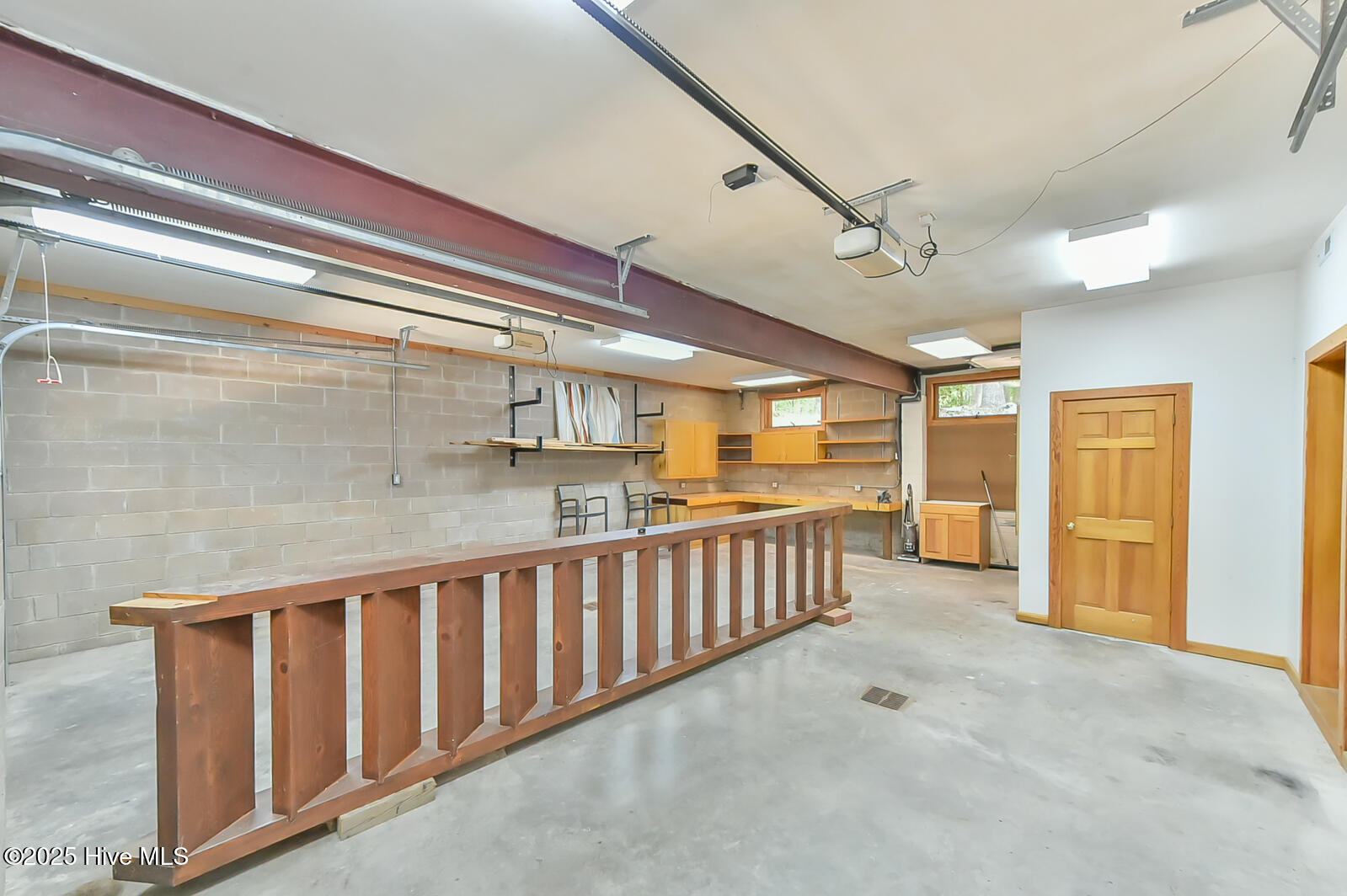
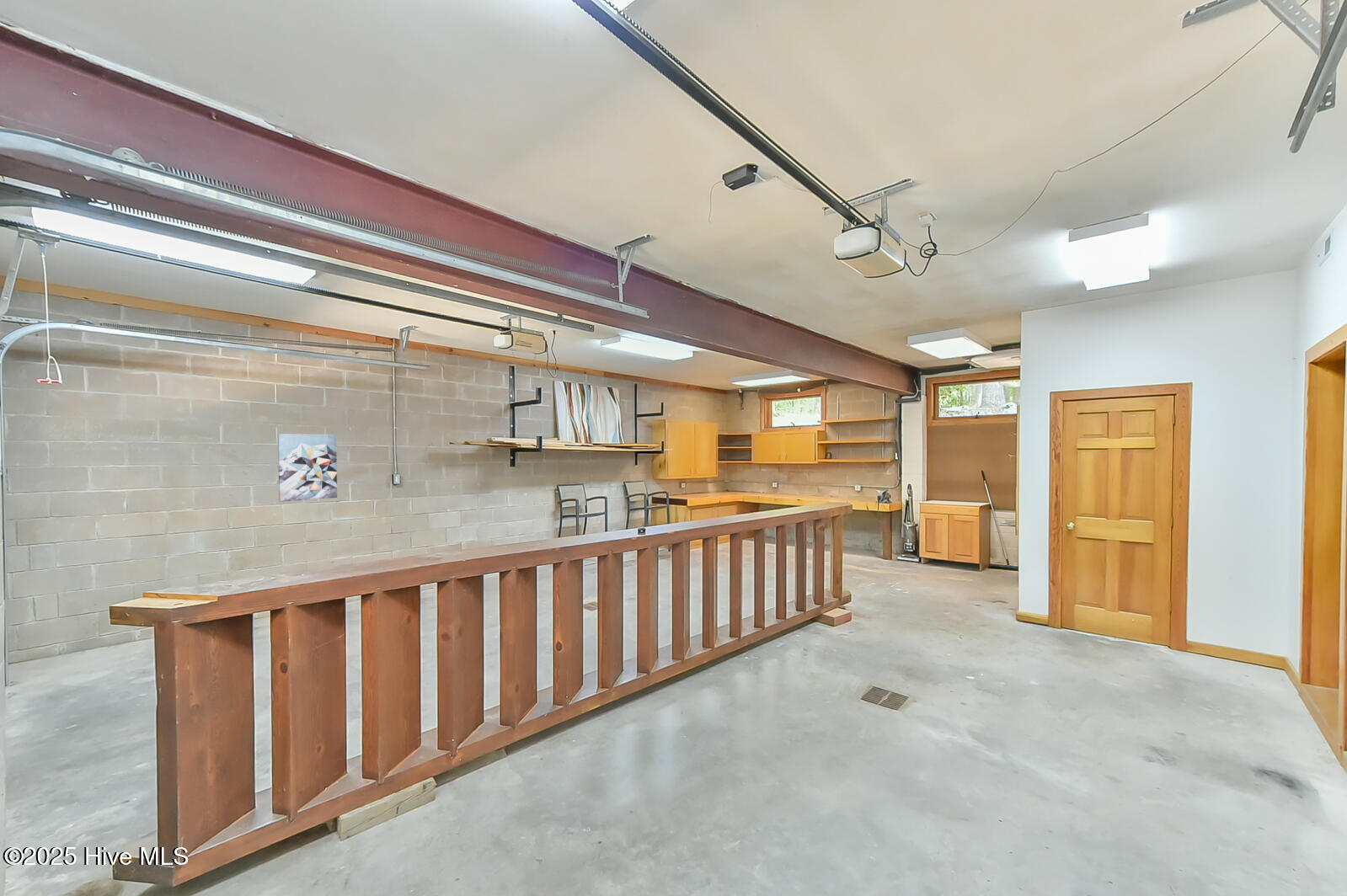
+ wall art [277,434,338,503]
